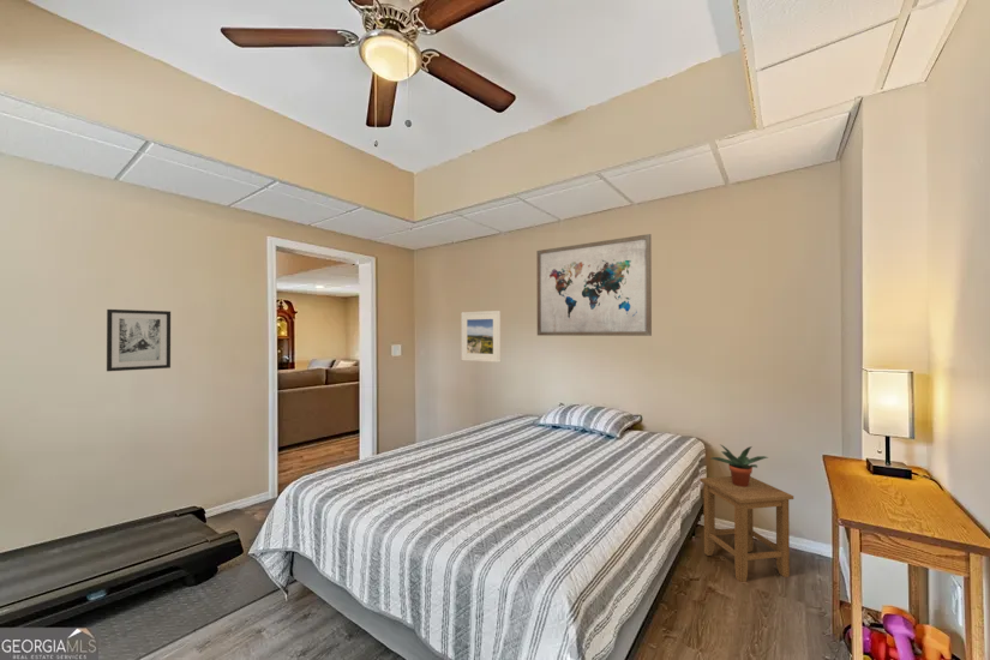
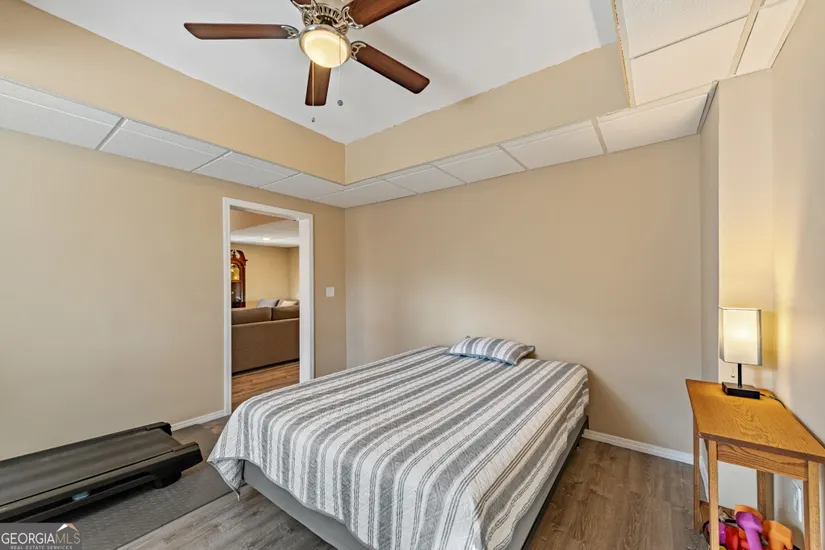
- wall art [106,308,172,372]
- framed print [460,310,502,364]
- stool [698,475,794,583]
- potted plant [710,444,769,487]
- wall art [535,233,653,337]
